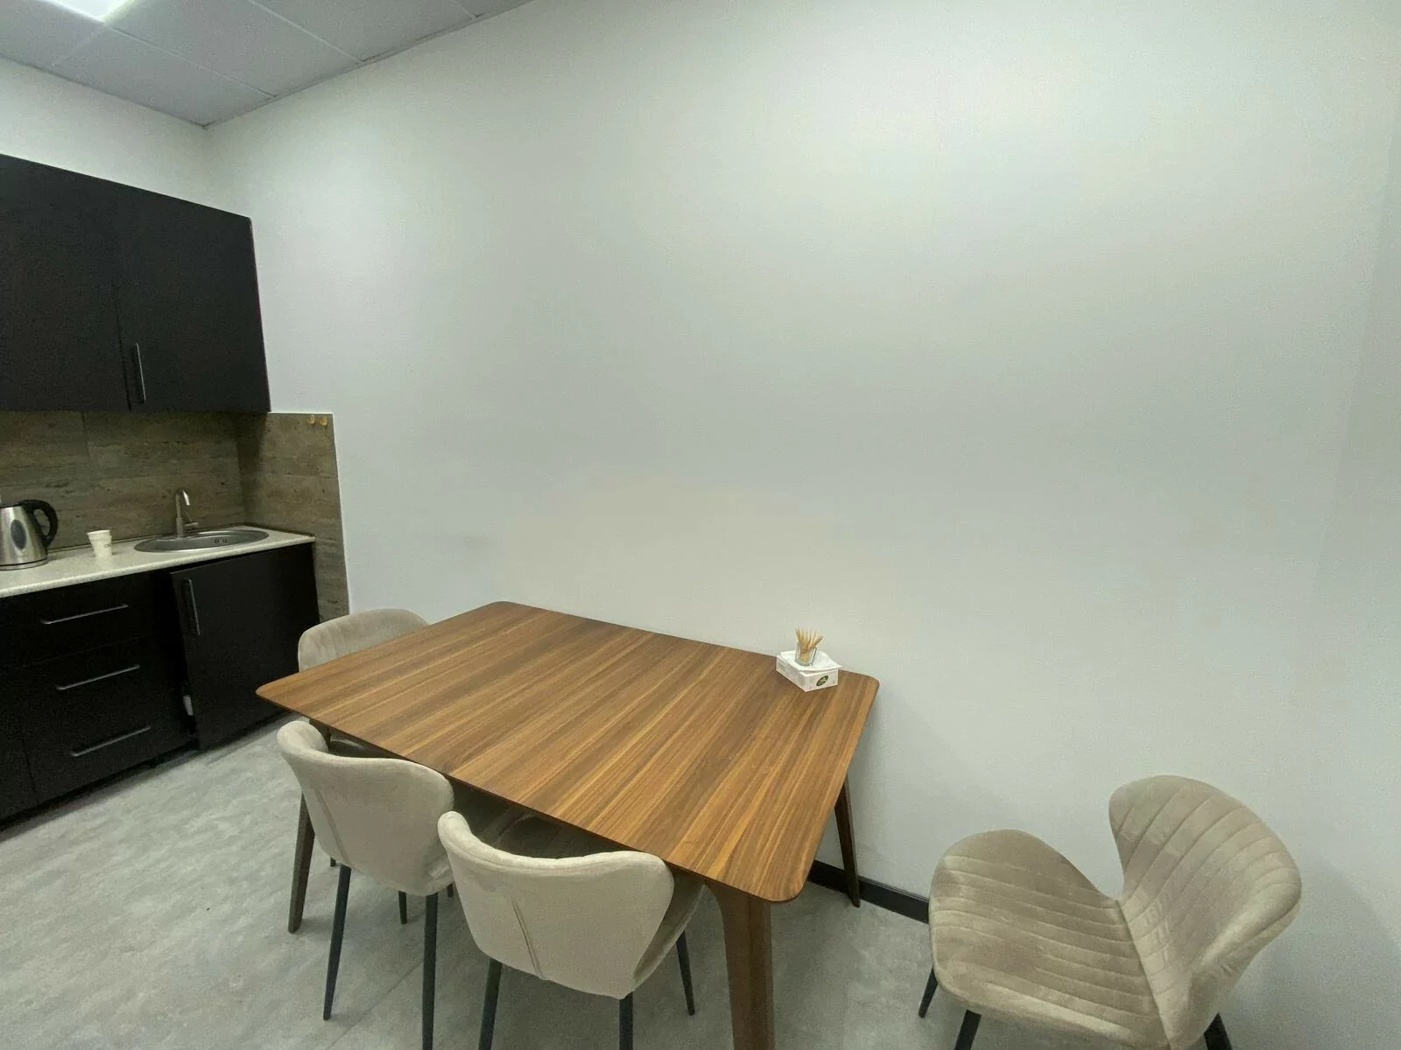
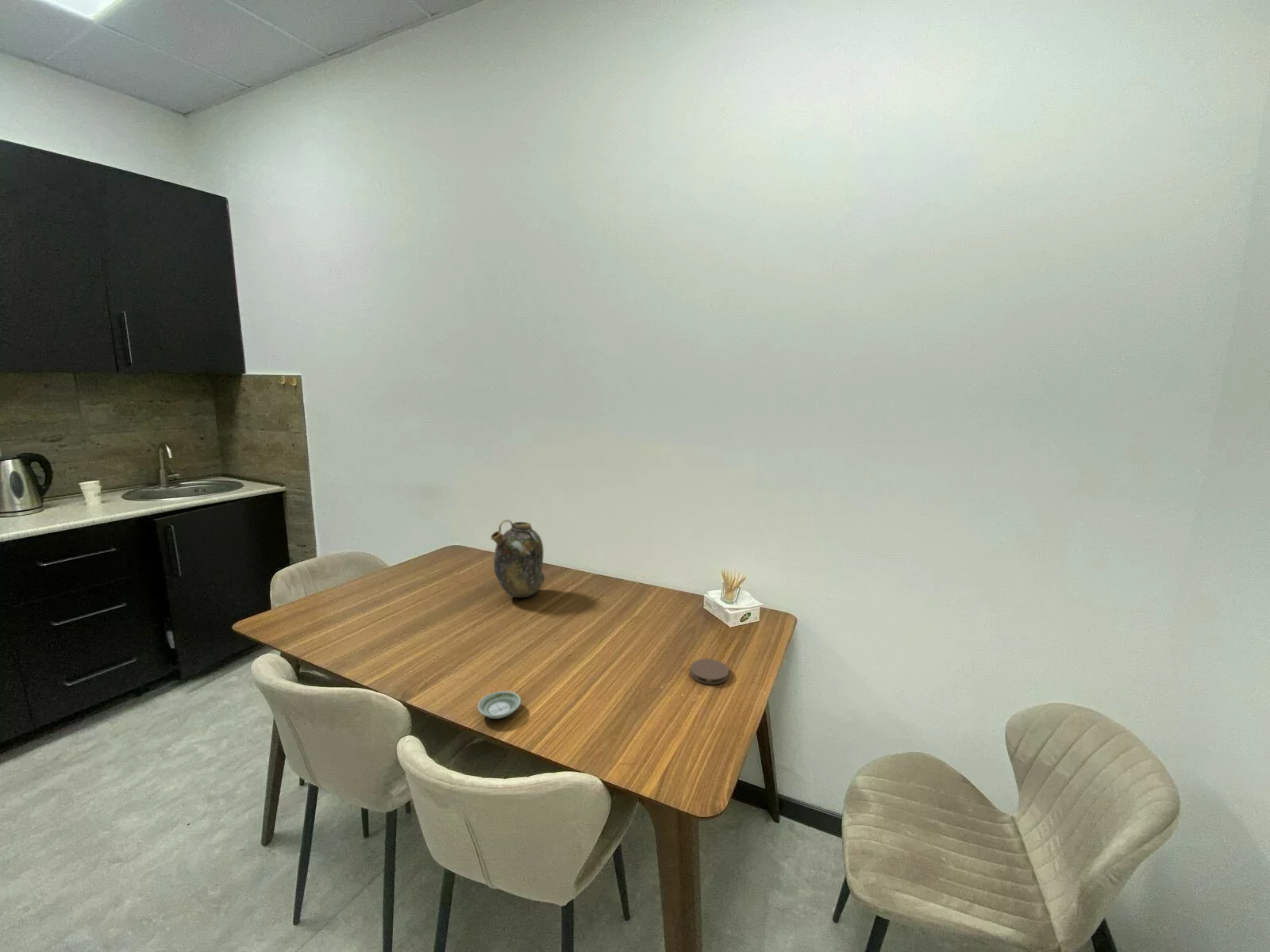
+ coaster [689,658,729,685]
+ saucer [477,690,521,720]
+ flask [490,519,545,598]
